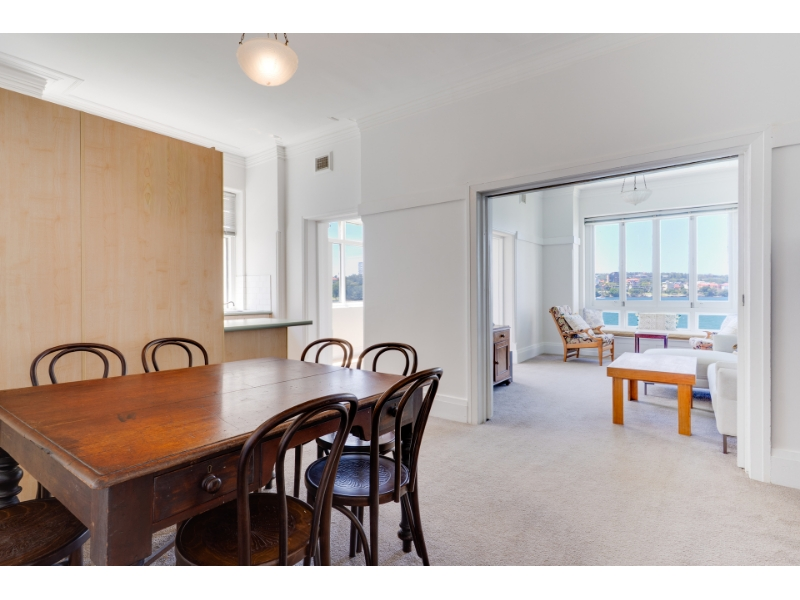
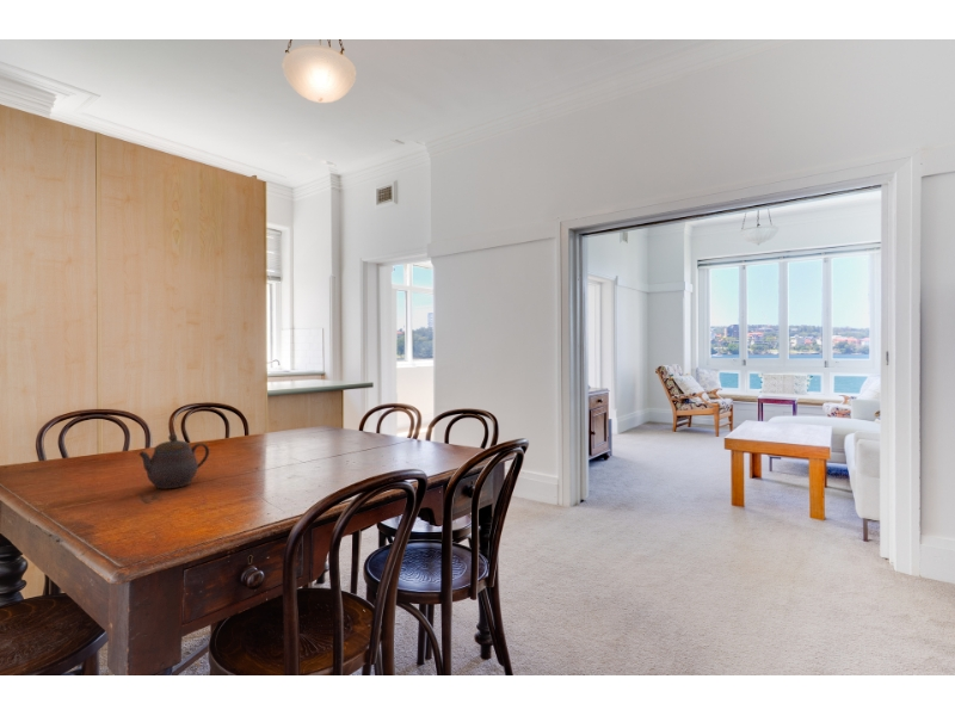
+ teapot [138,433,210,489]
